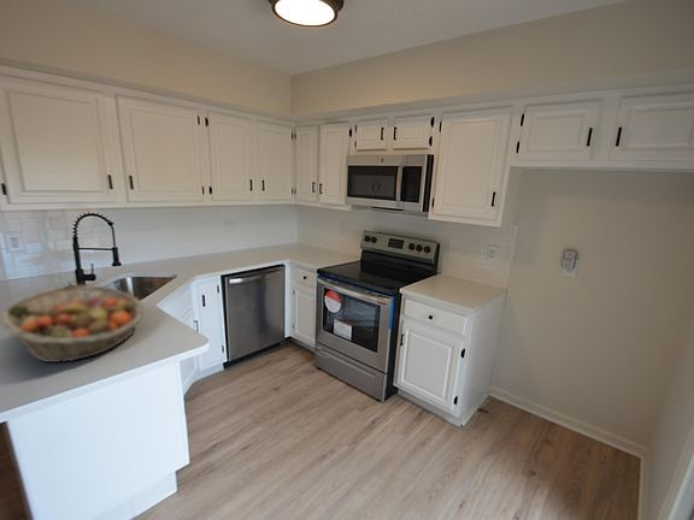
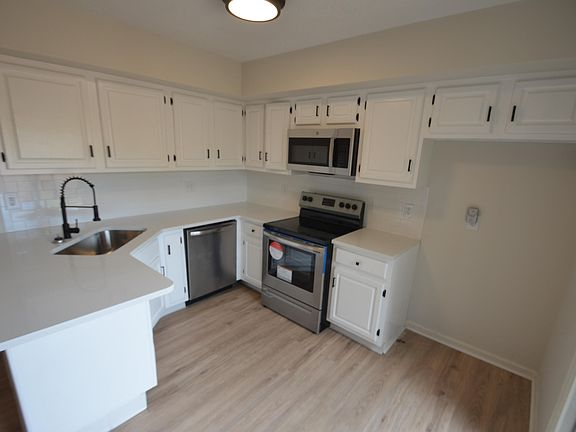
- fruit basket [0,284,146,364]
